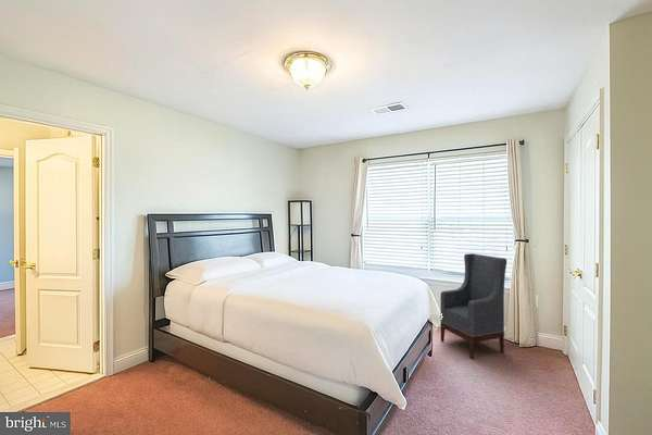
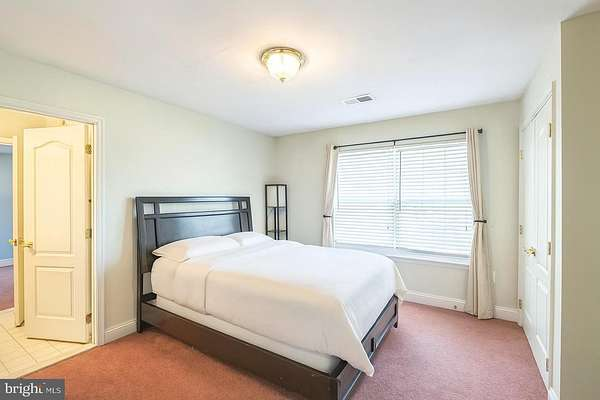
- armchair [440,252,507,360]
